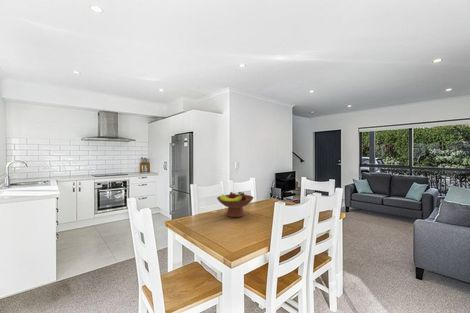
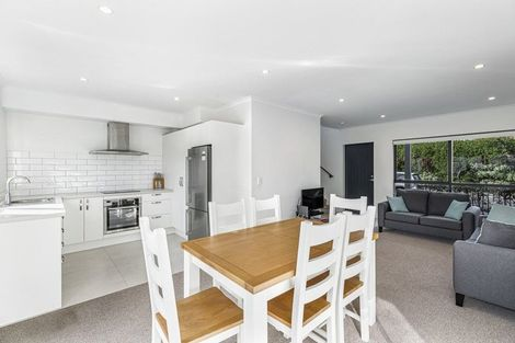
- fruit bowl [216,191,255,218]
